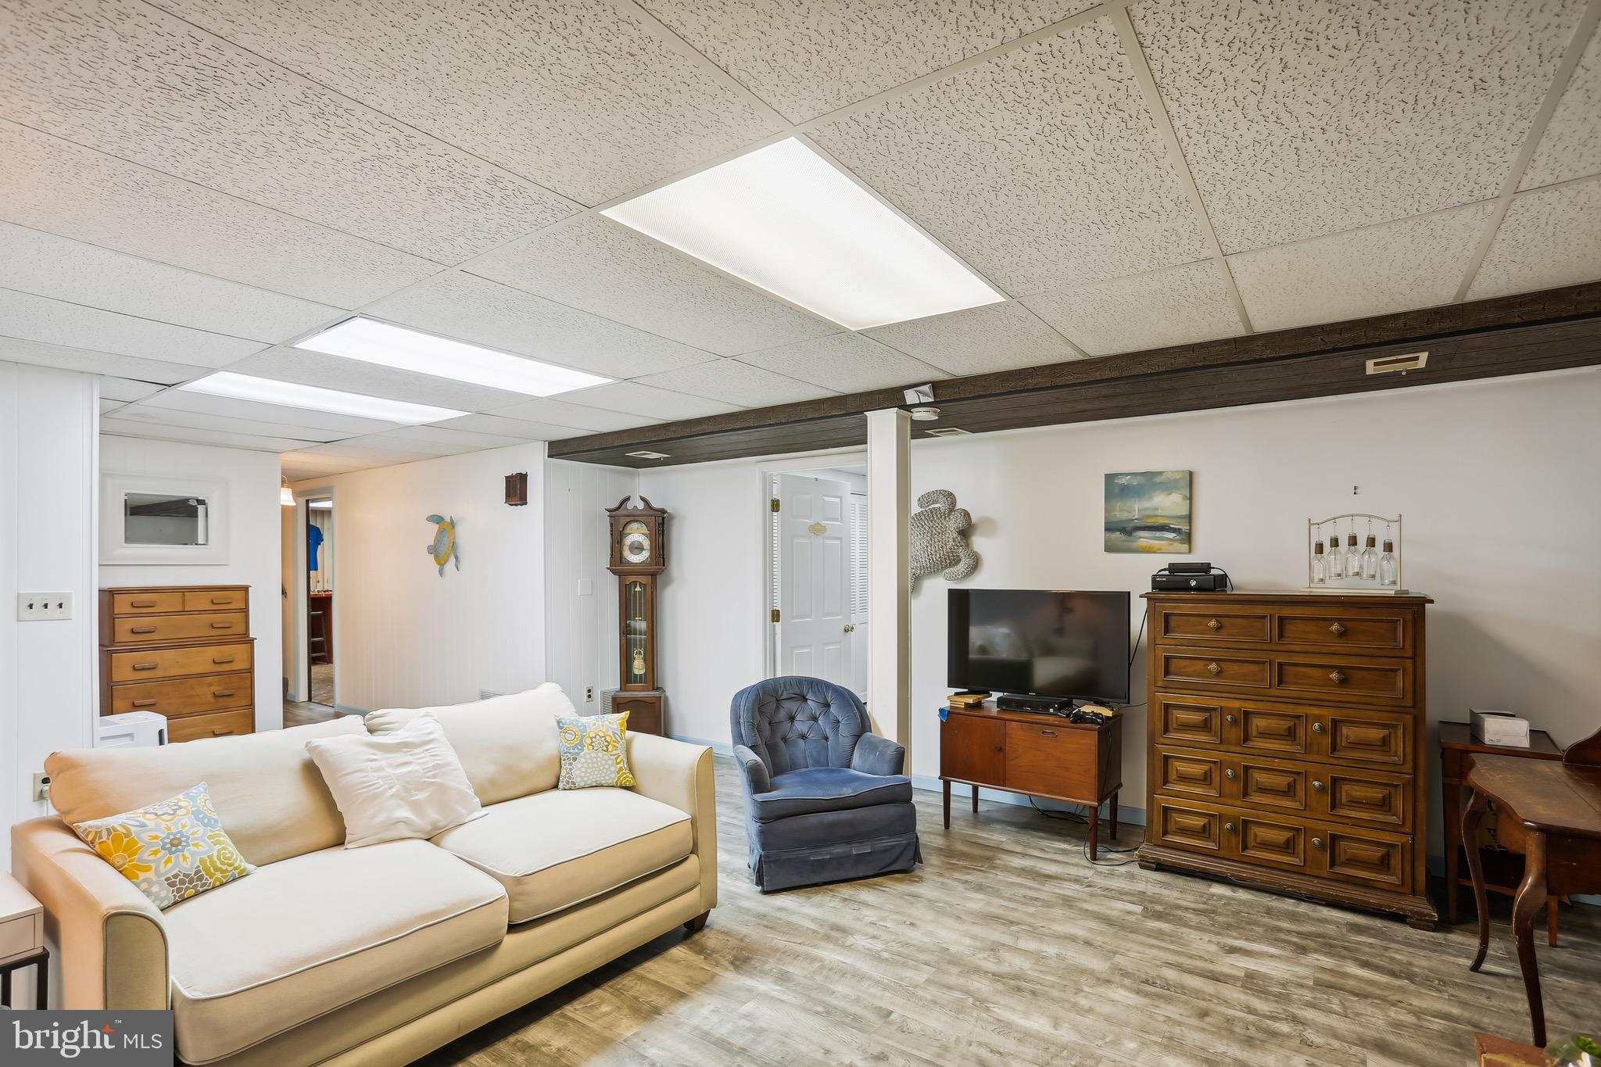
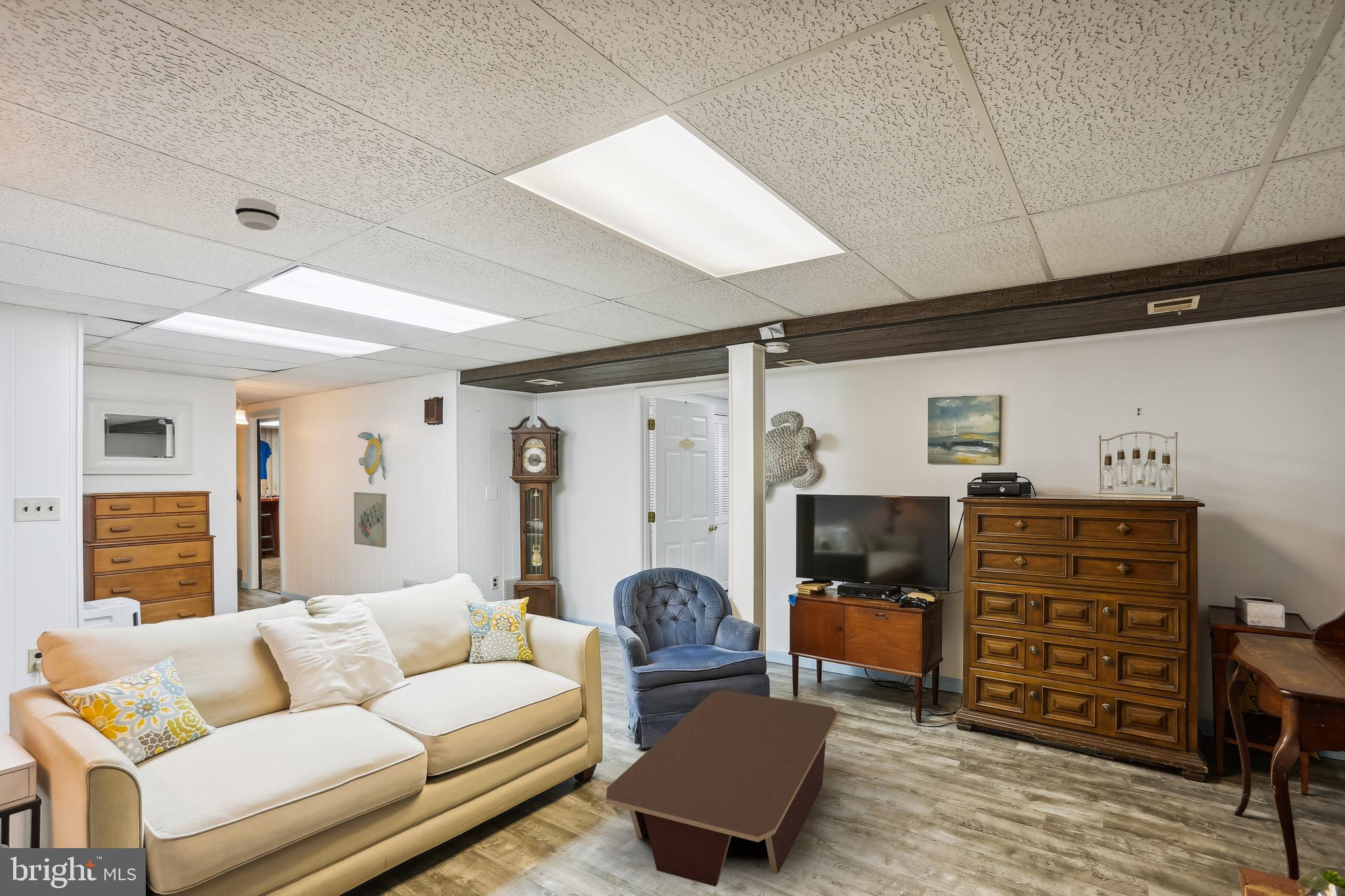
+ coffee table [606,689,838,887]
+ wall art [353,492,387,549]
+ smoke detector [234,198,280,231]
